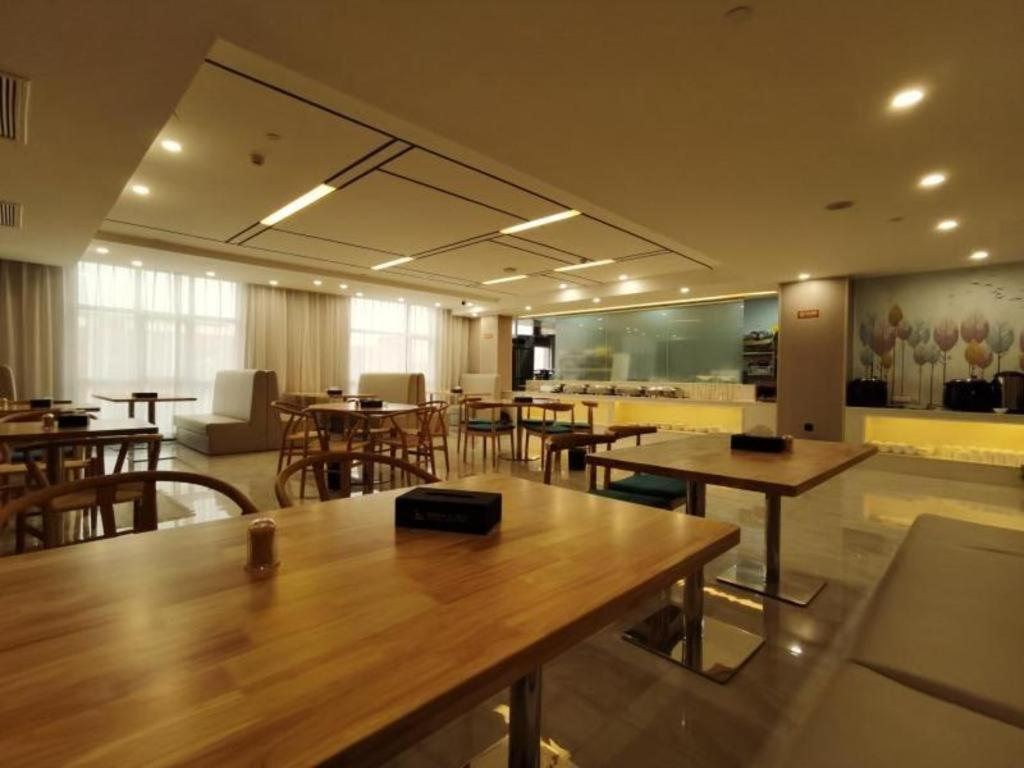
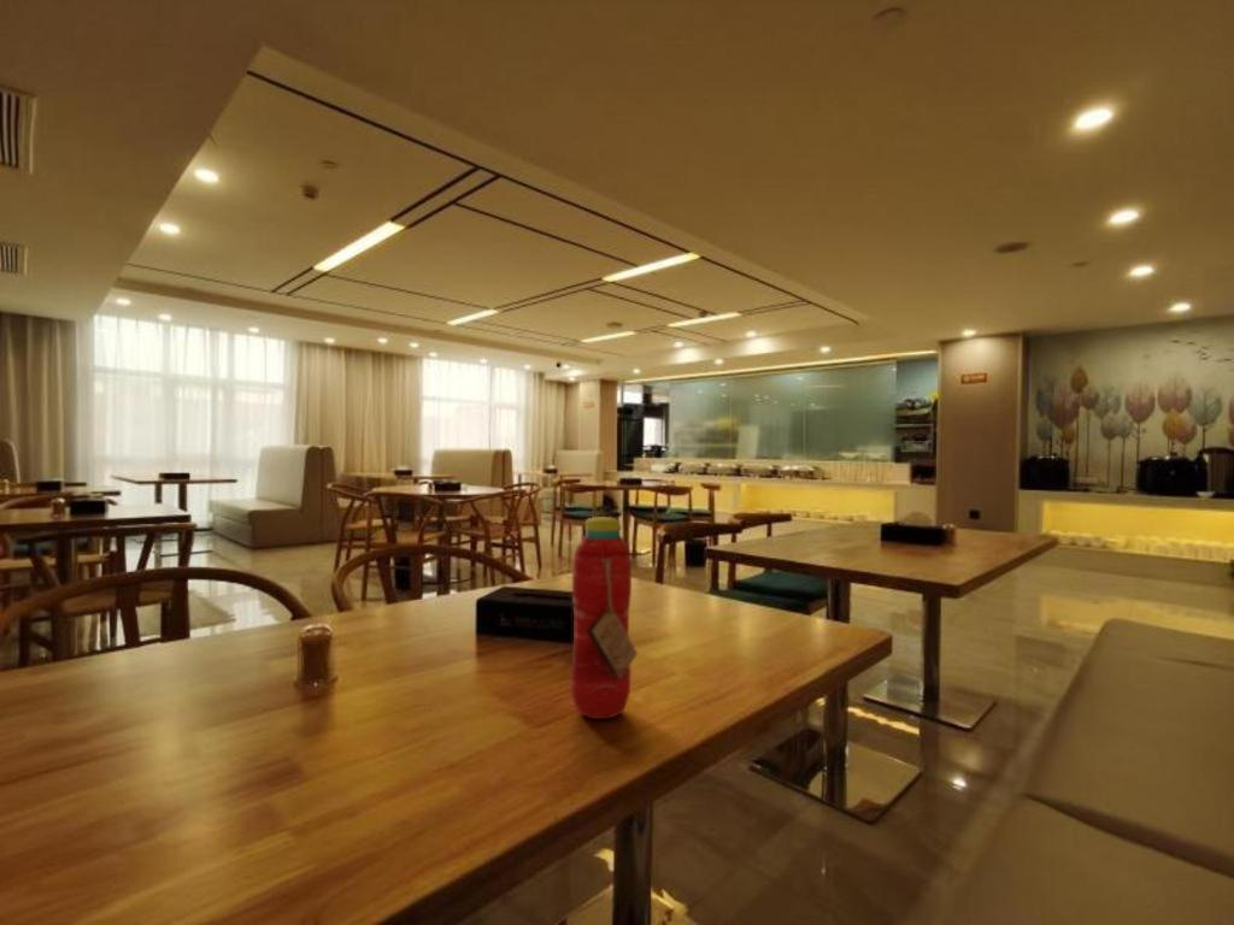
+ water bottle [570,515,639,720]
